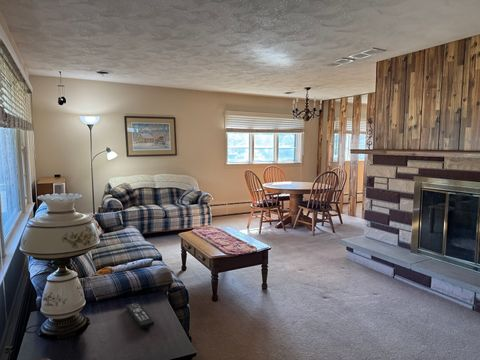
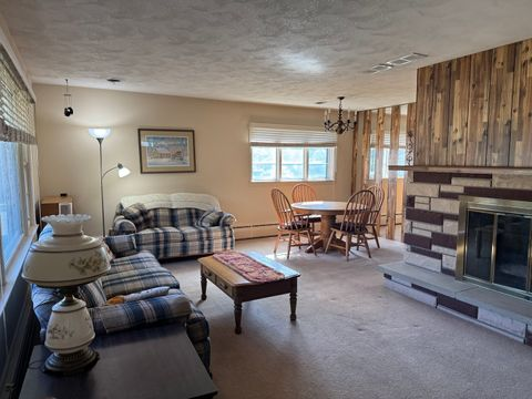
- remote control [125,302,155,329]
